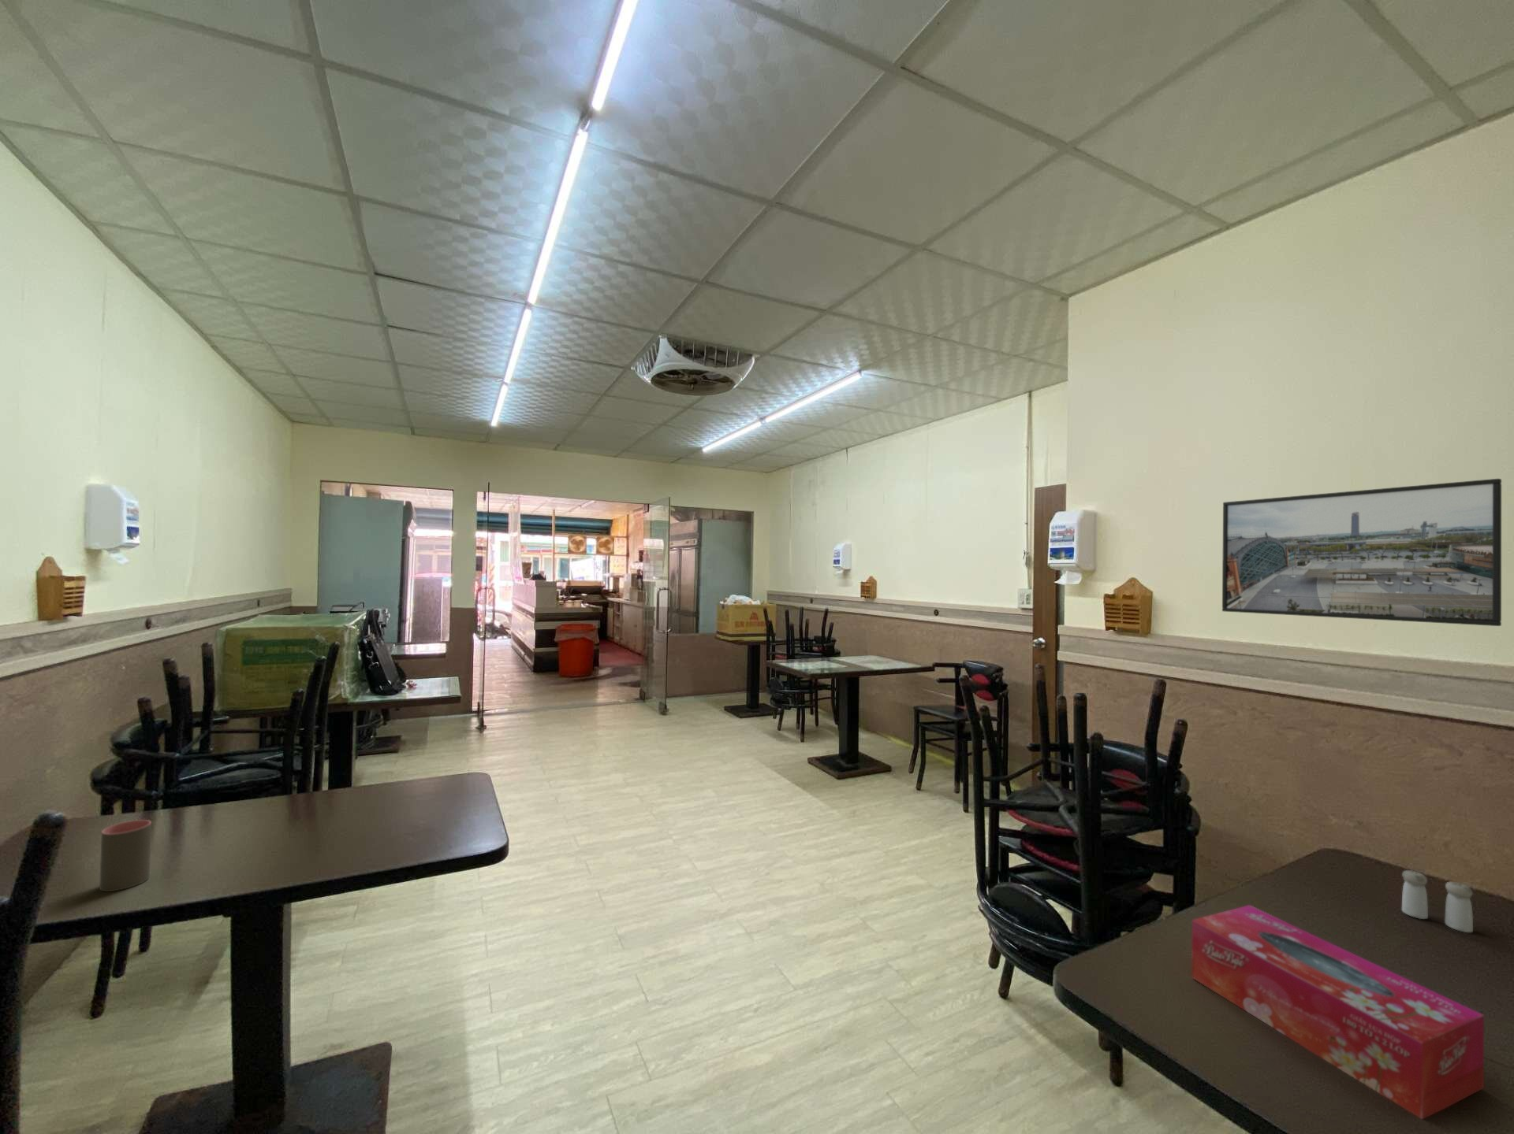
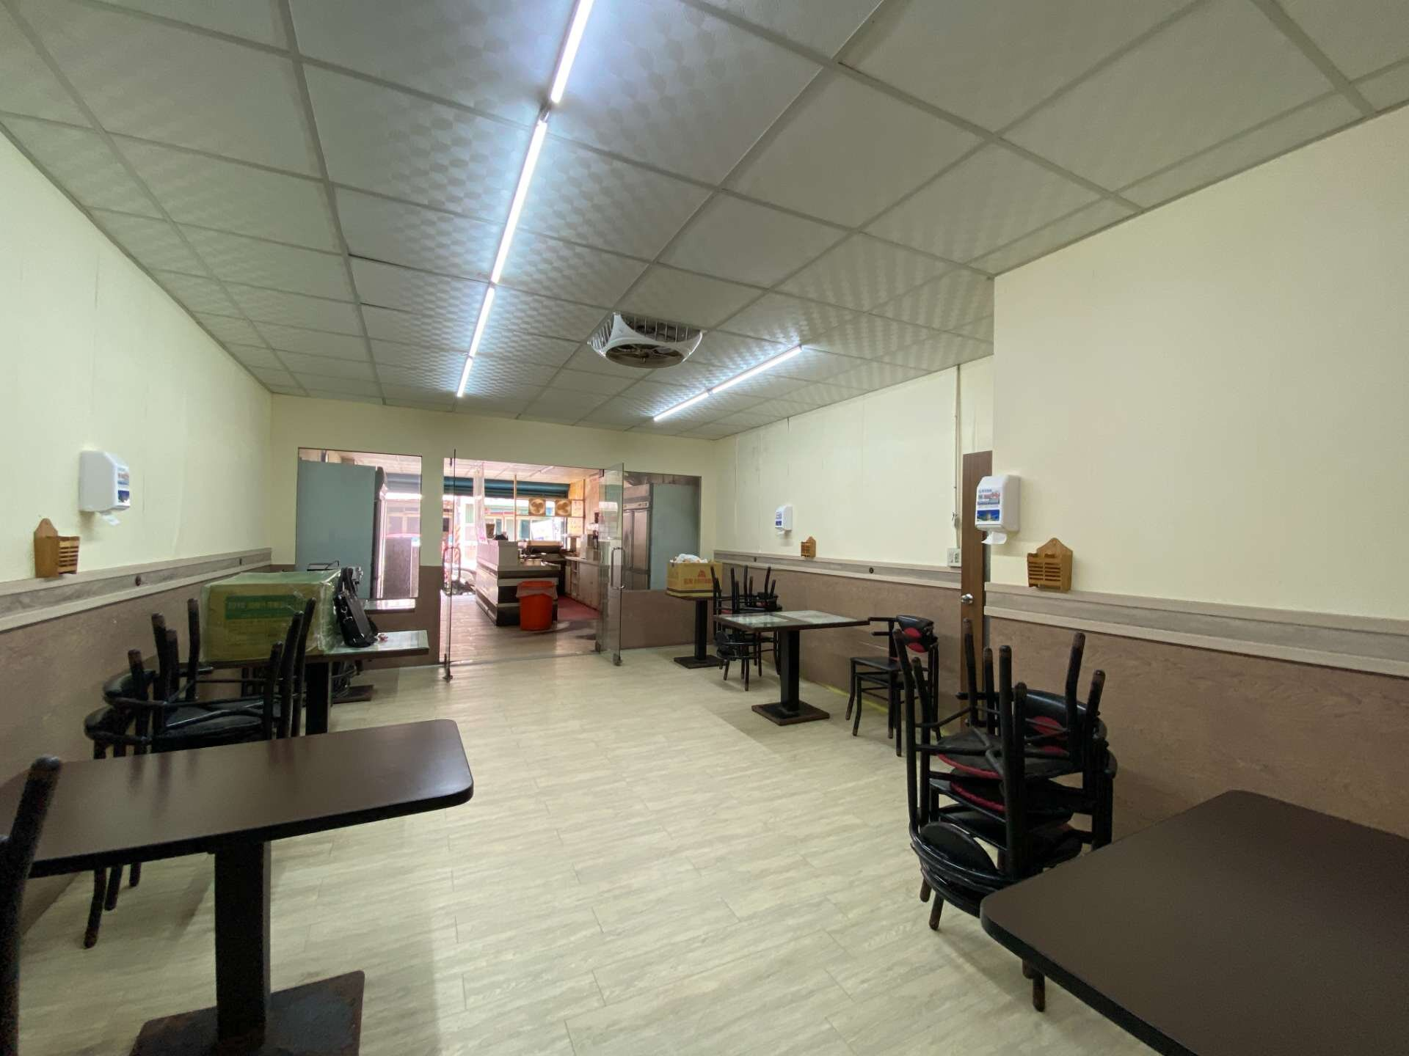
- cup [99,820,153,892]
- tissue box [1191,904,1485,1120]
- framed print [1222,478,1502,627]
- salt and pepper shaker [1401,870,1473,933]
